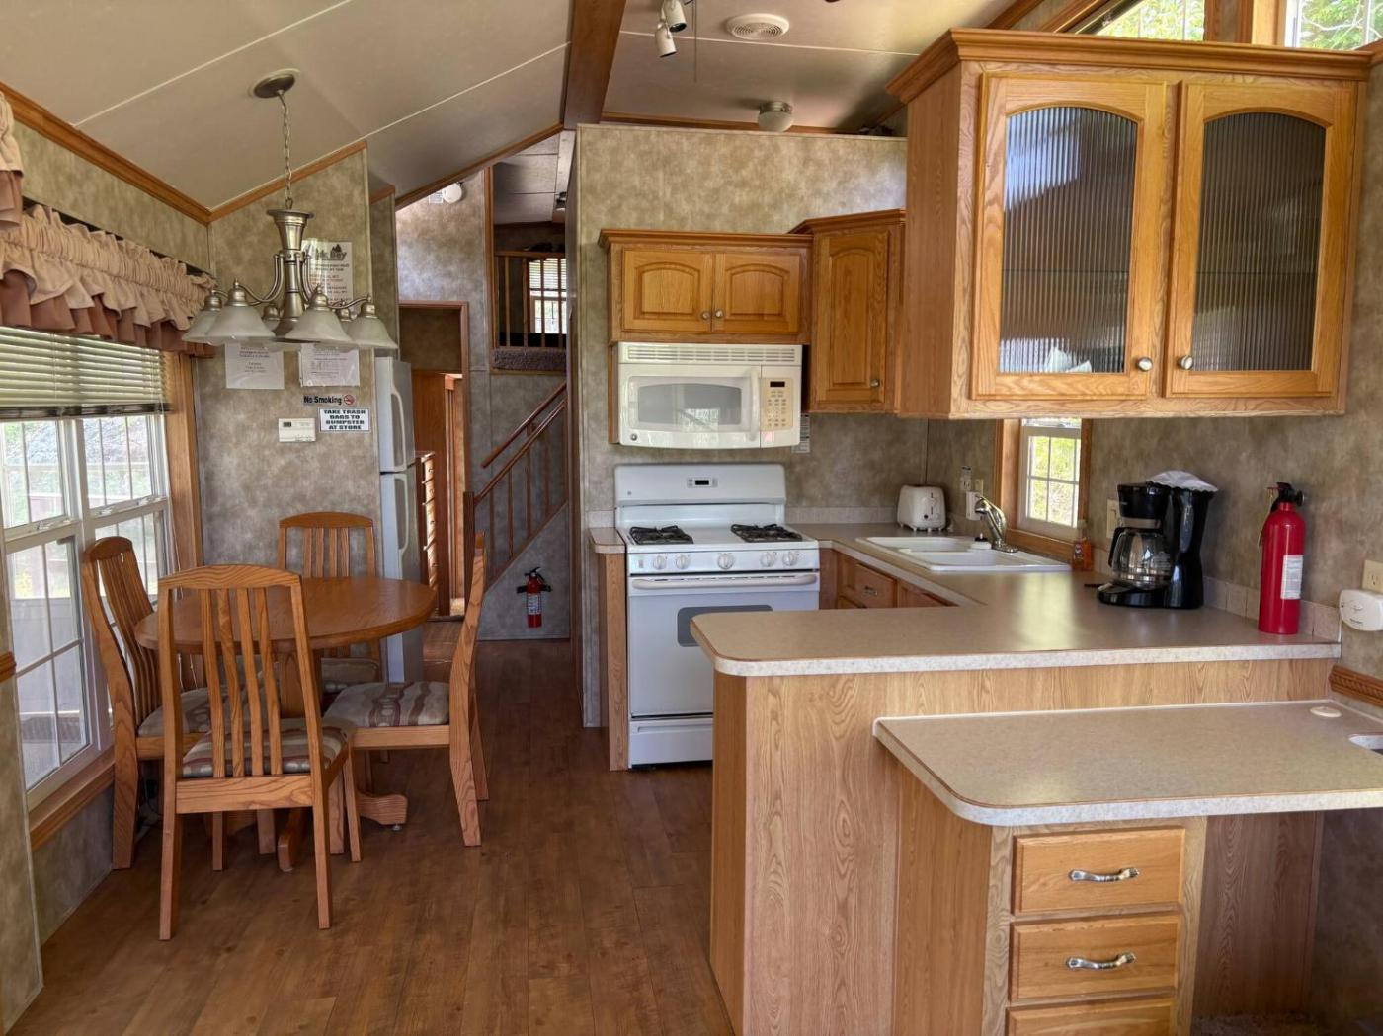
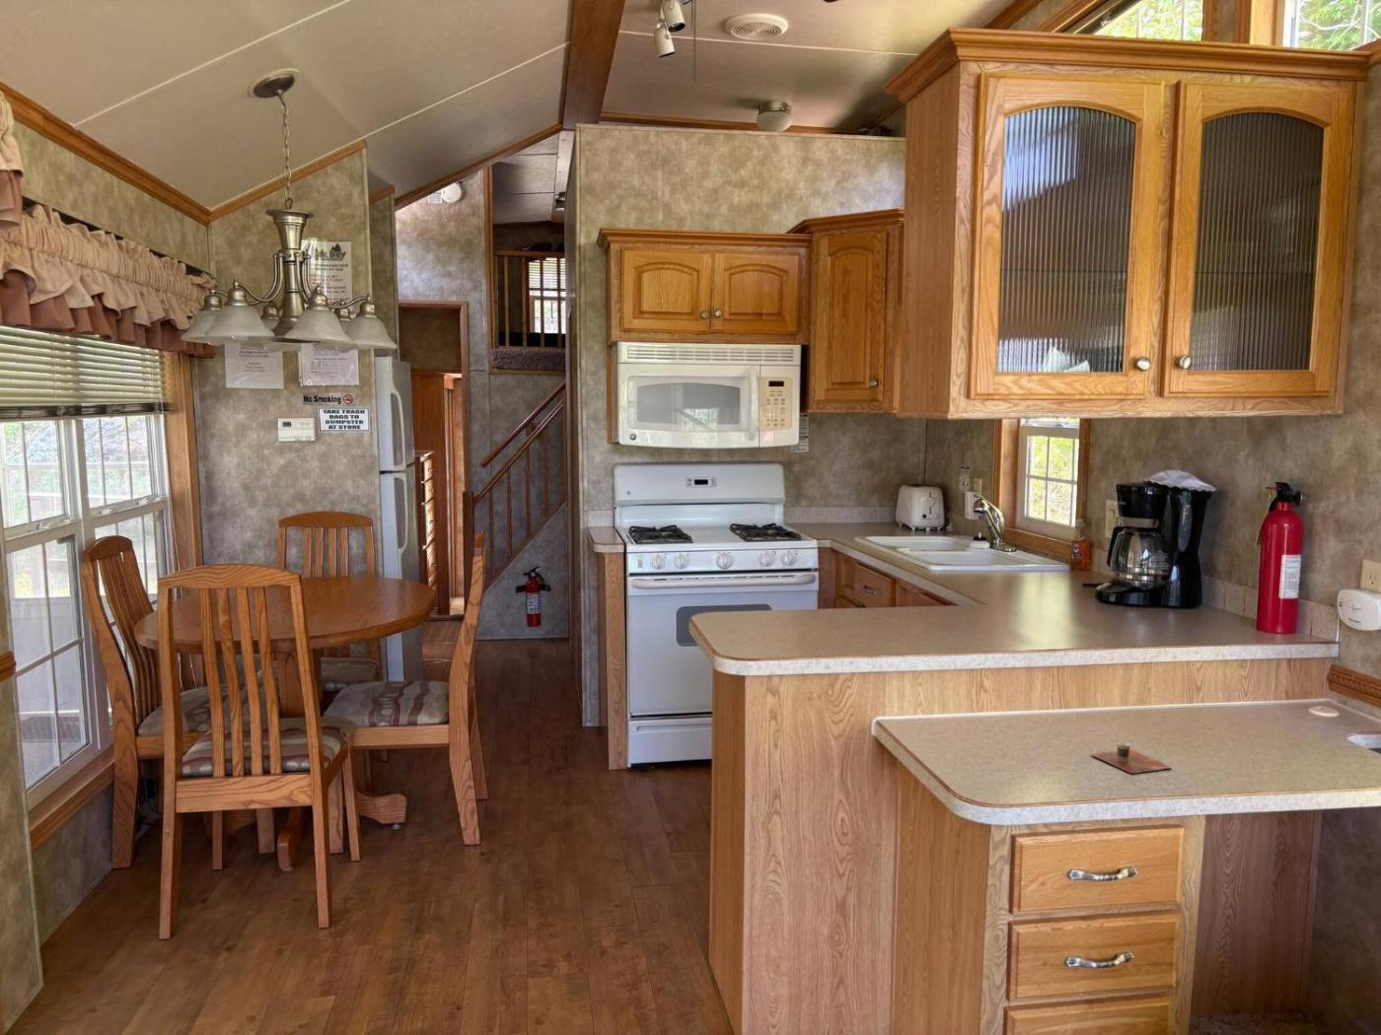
+ cup [1090,740,1173,775]
